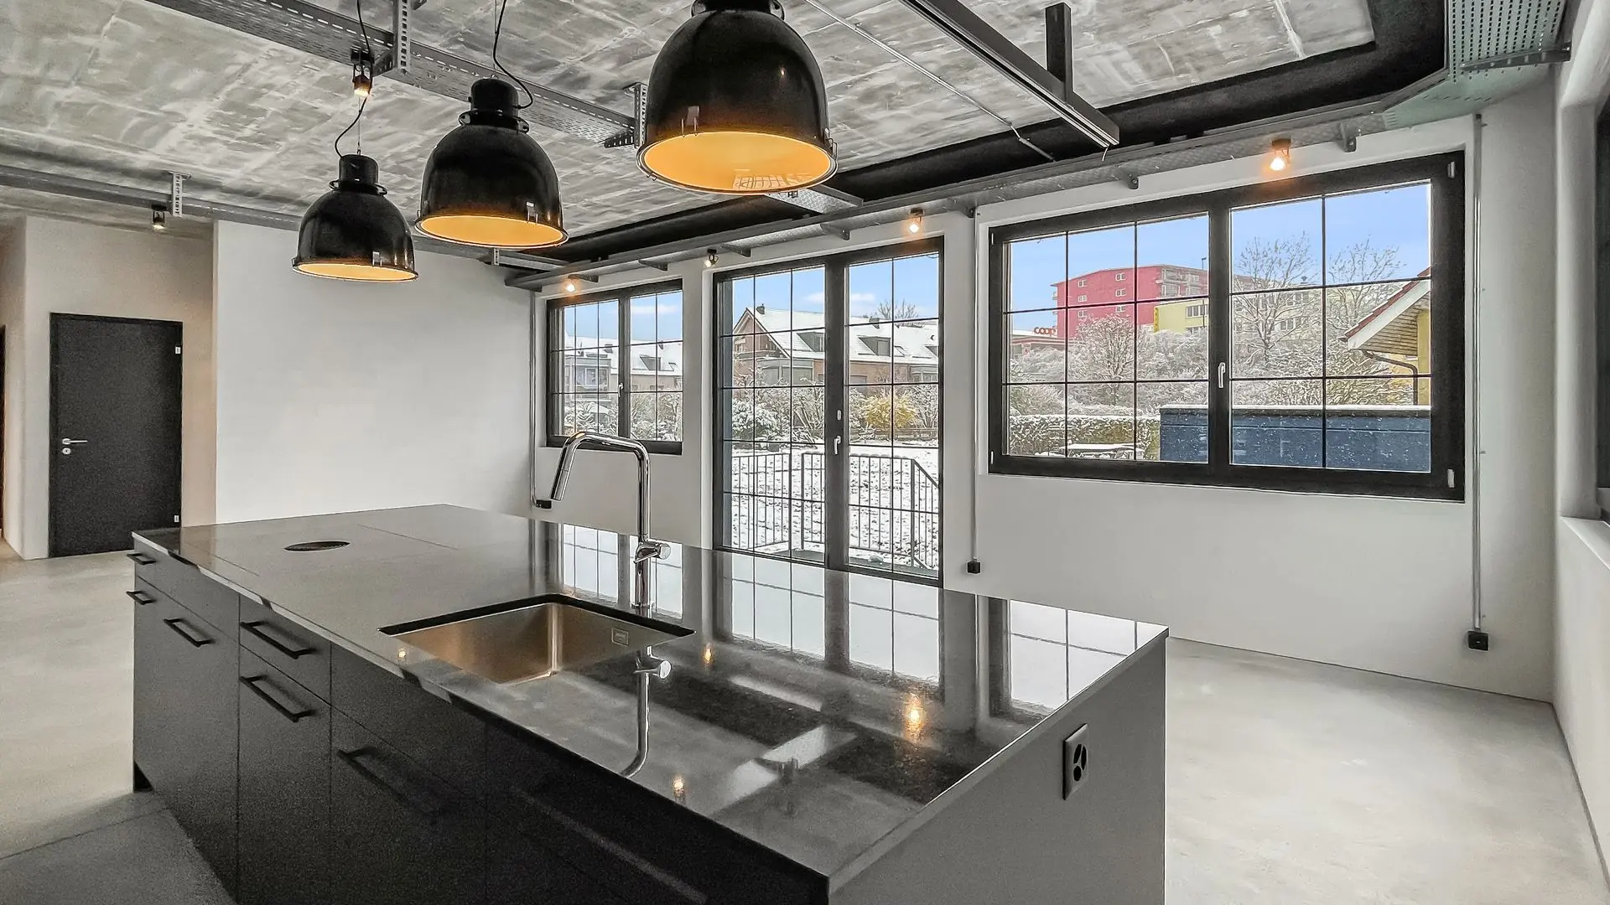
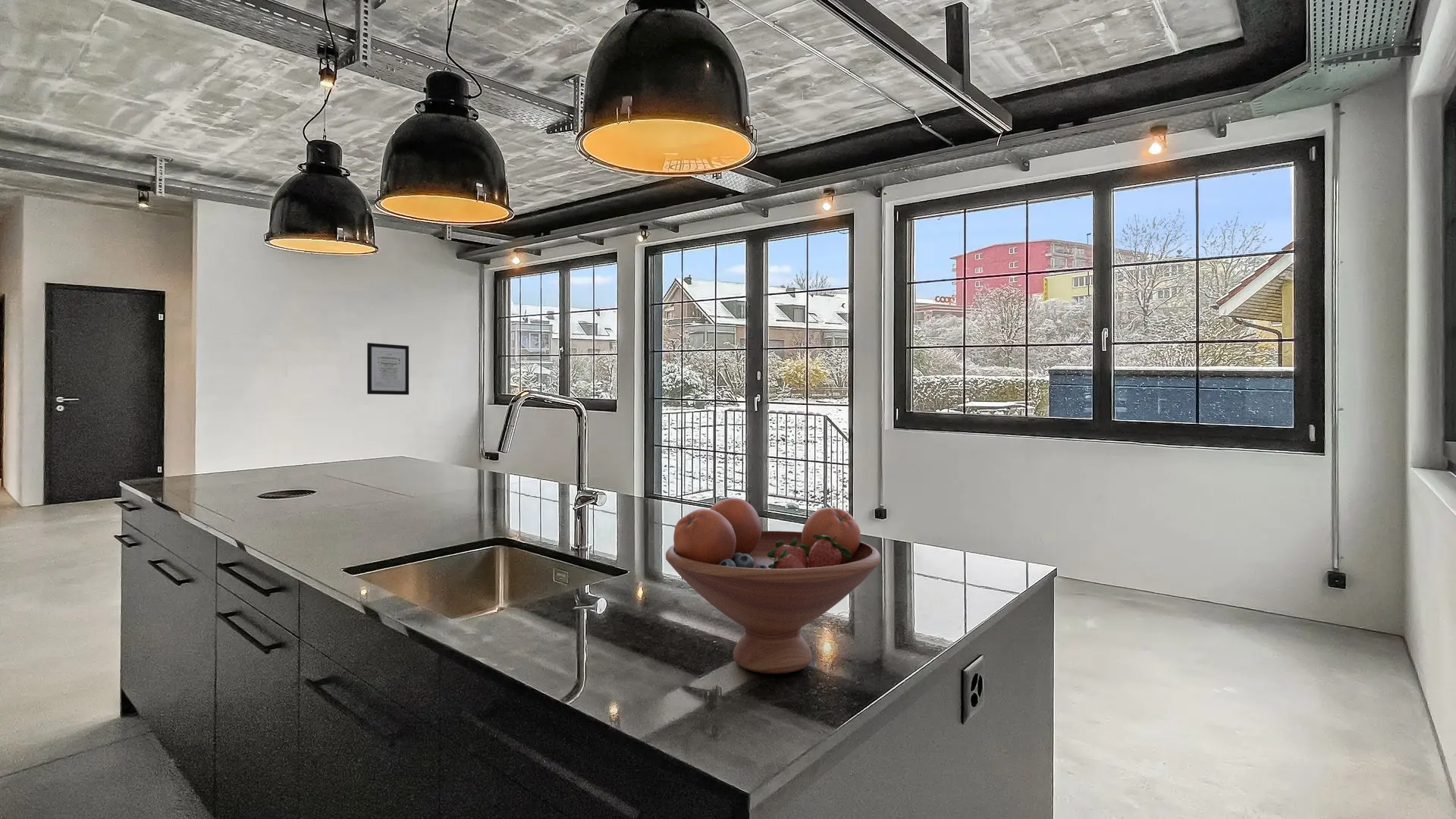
+ wall art [366,342,409,396]
+ fruit bowl [665,497,881,674]
